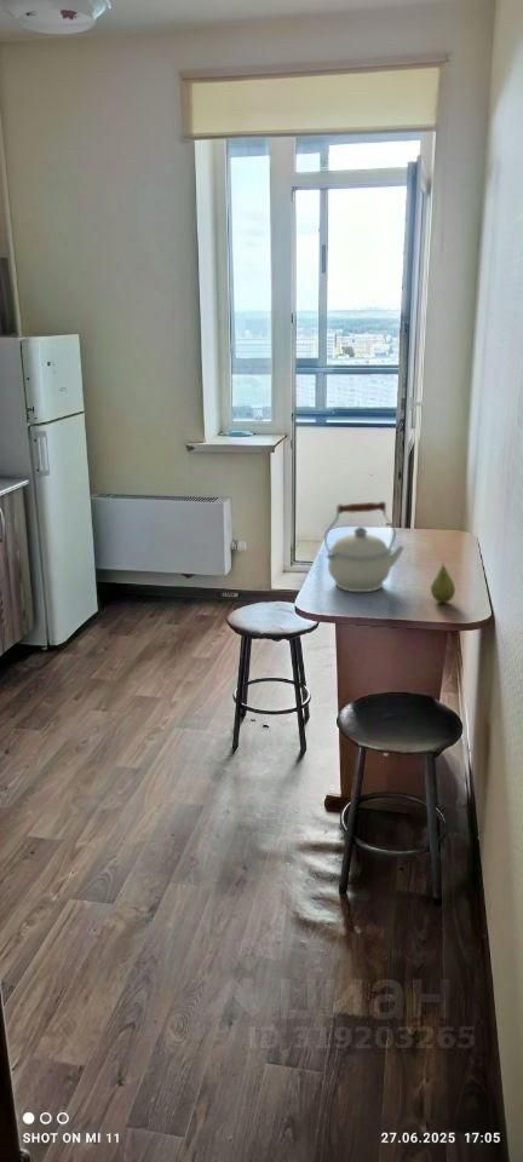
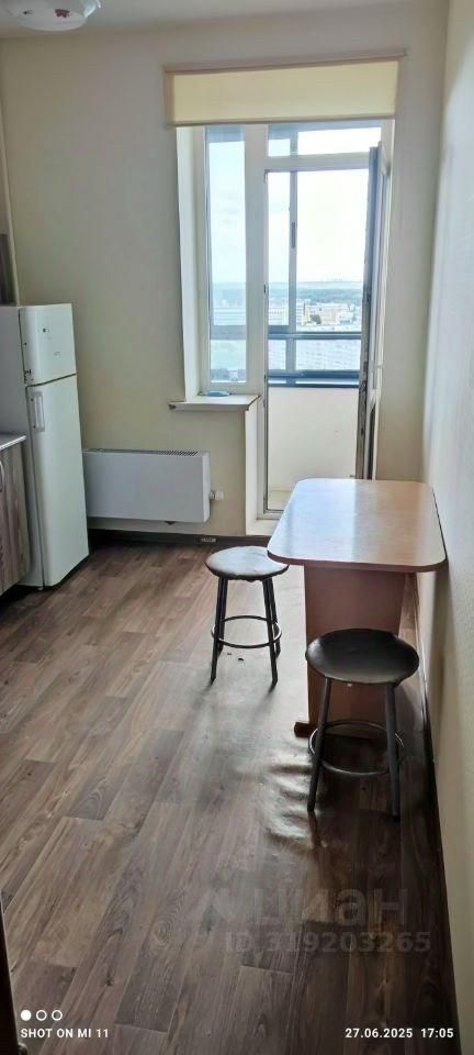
- fruit [430,562,456,604]
- kettle [323,500,406,593]
